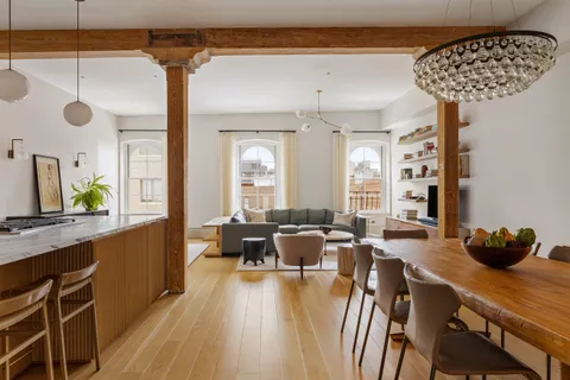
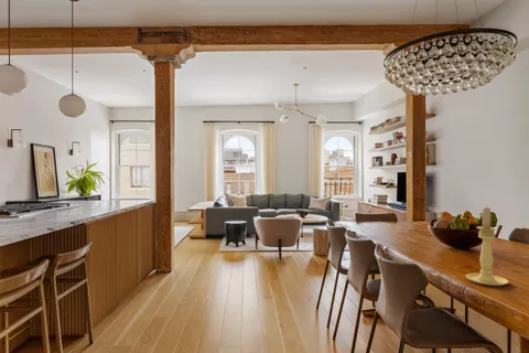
+ candle holder [465,206,510,287]
